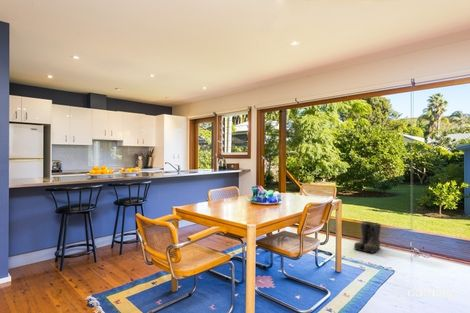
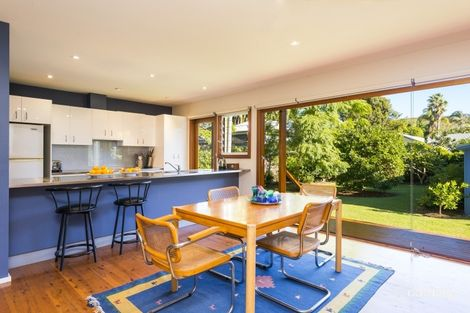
- boots [353,220,382,254]
